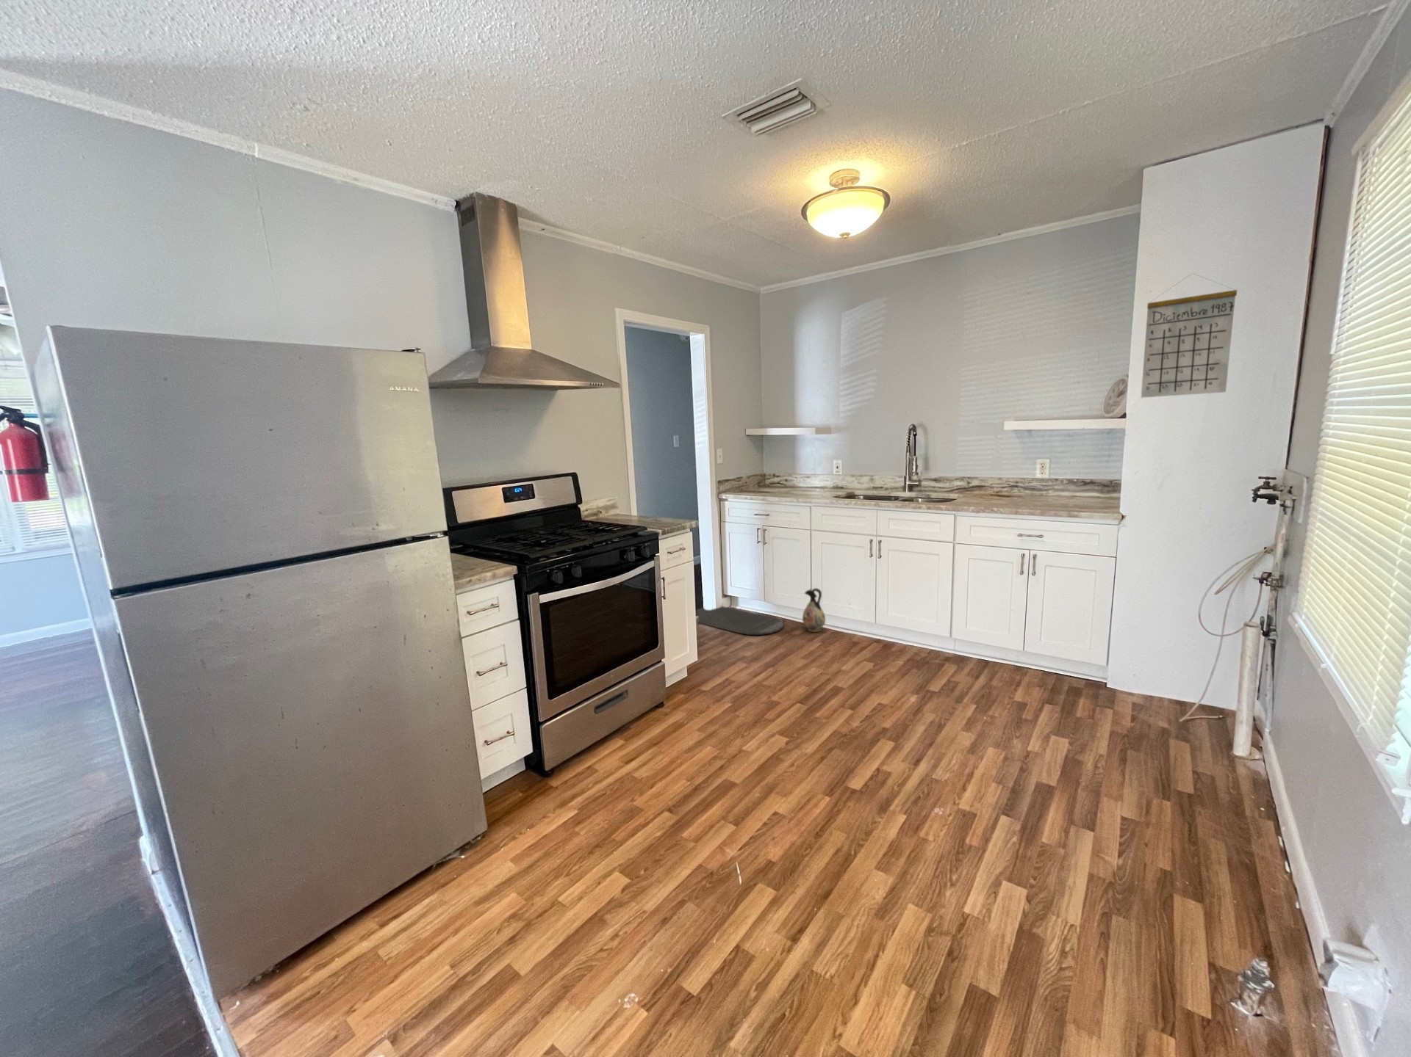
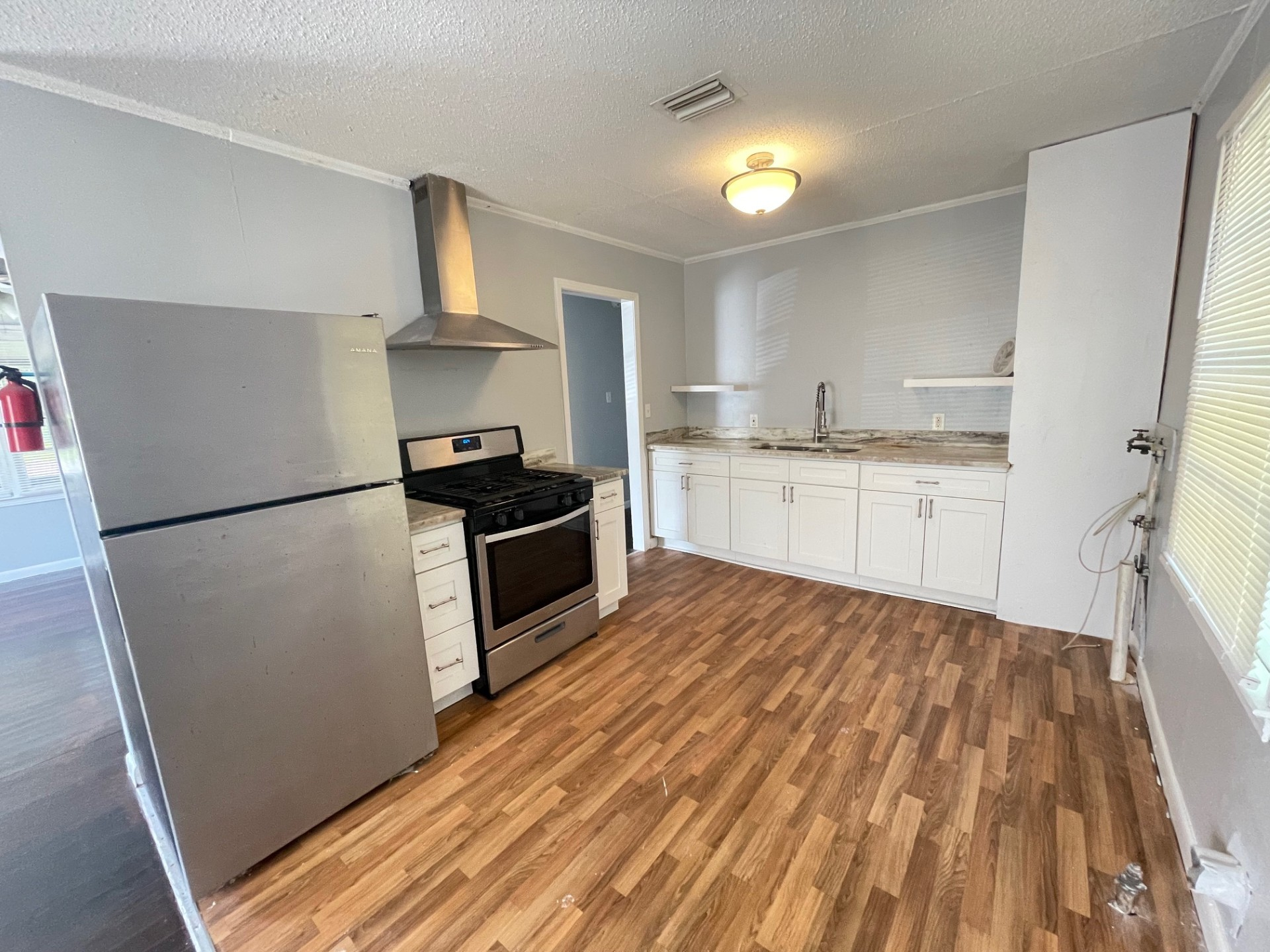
- door mat [697,605,784,636]
- ceramic jug [802,587,825,633]
- calendar [1140,272,1238,399]
